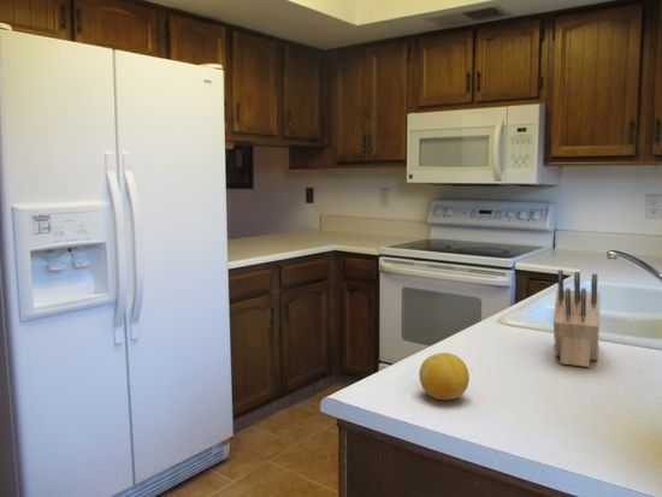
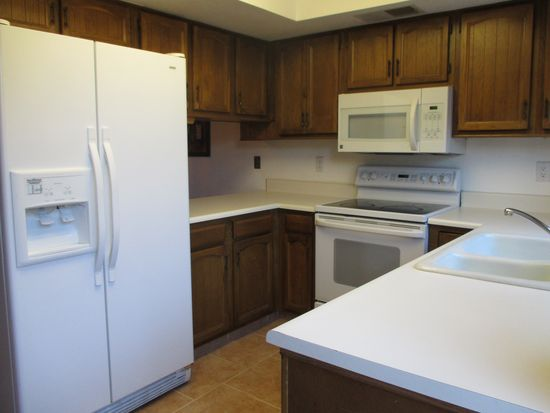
- fruit [418,351,471,401]
- knife block [552,268,602,368]
